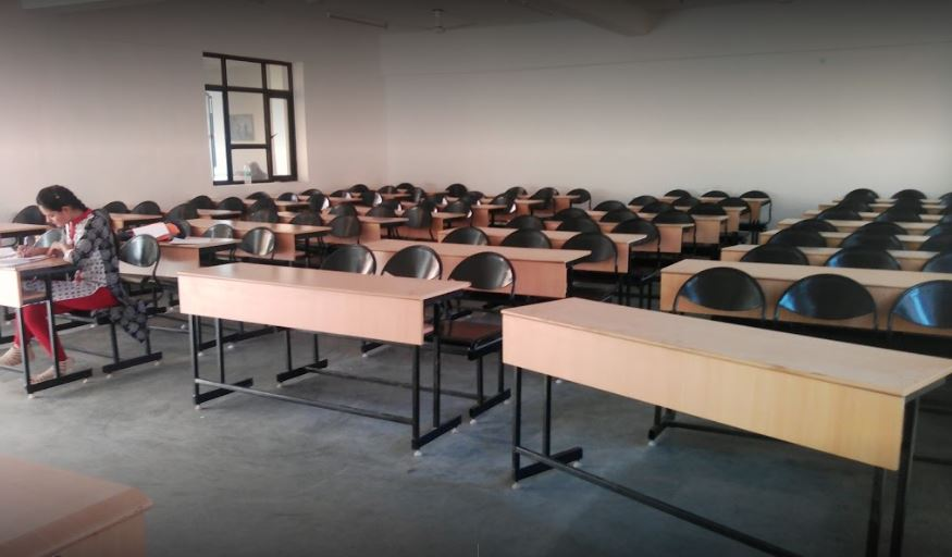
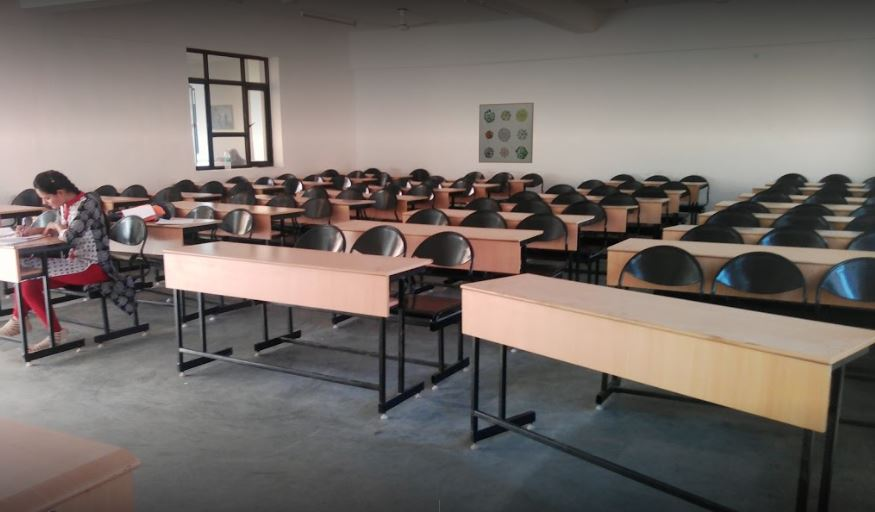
+ wall art [478,102,535,164]
